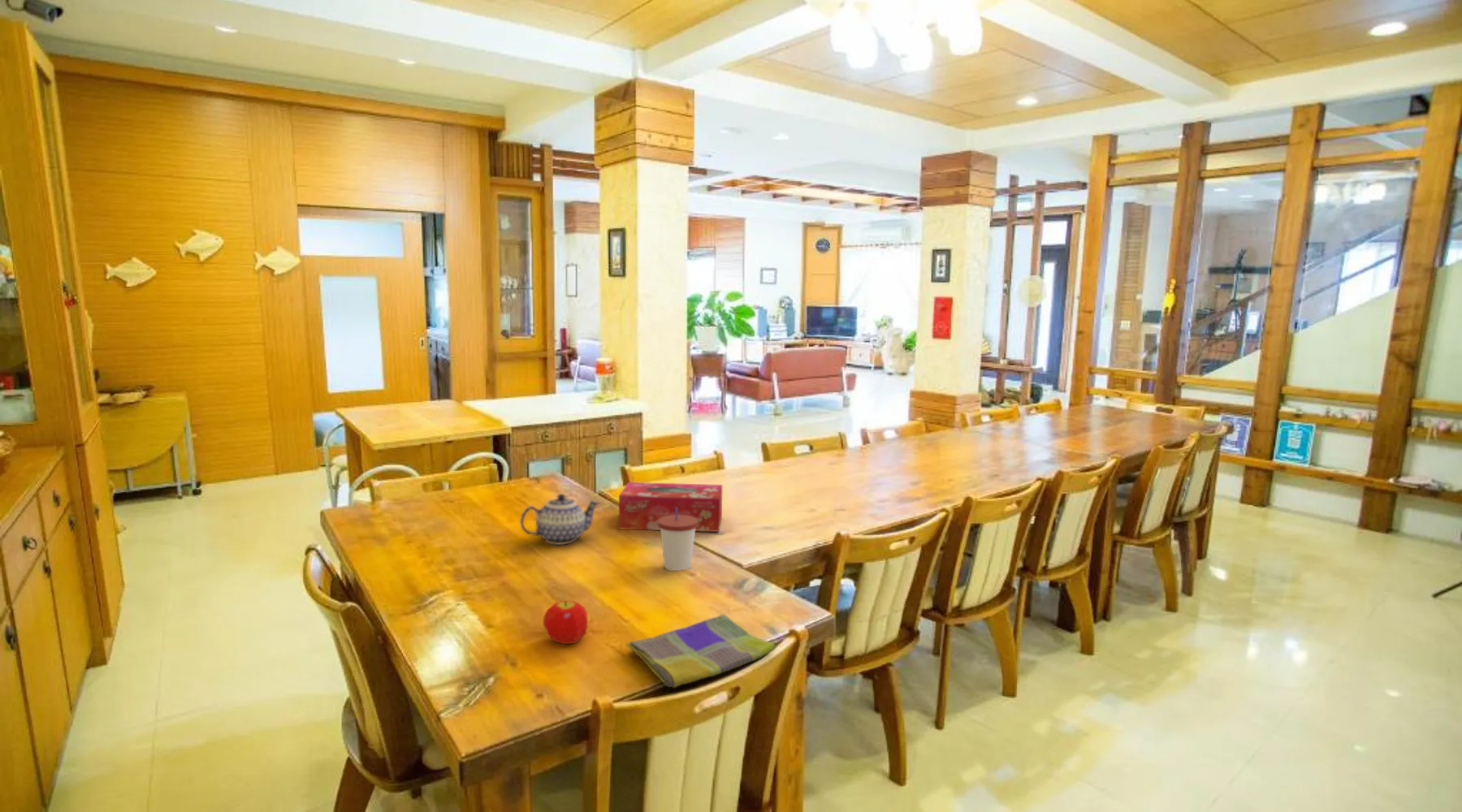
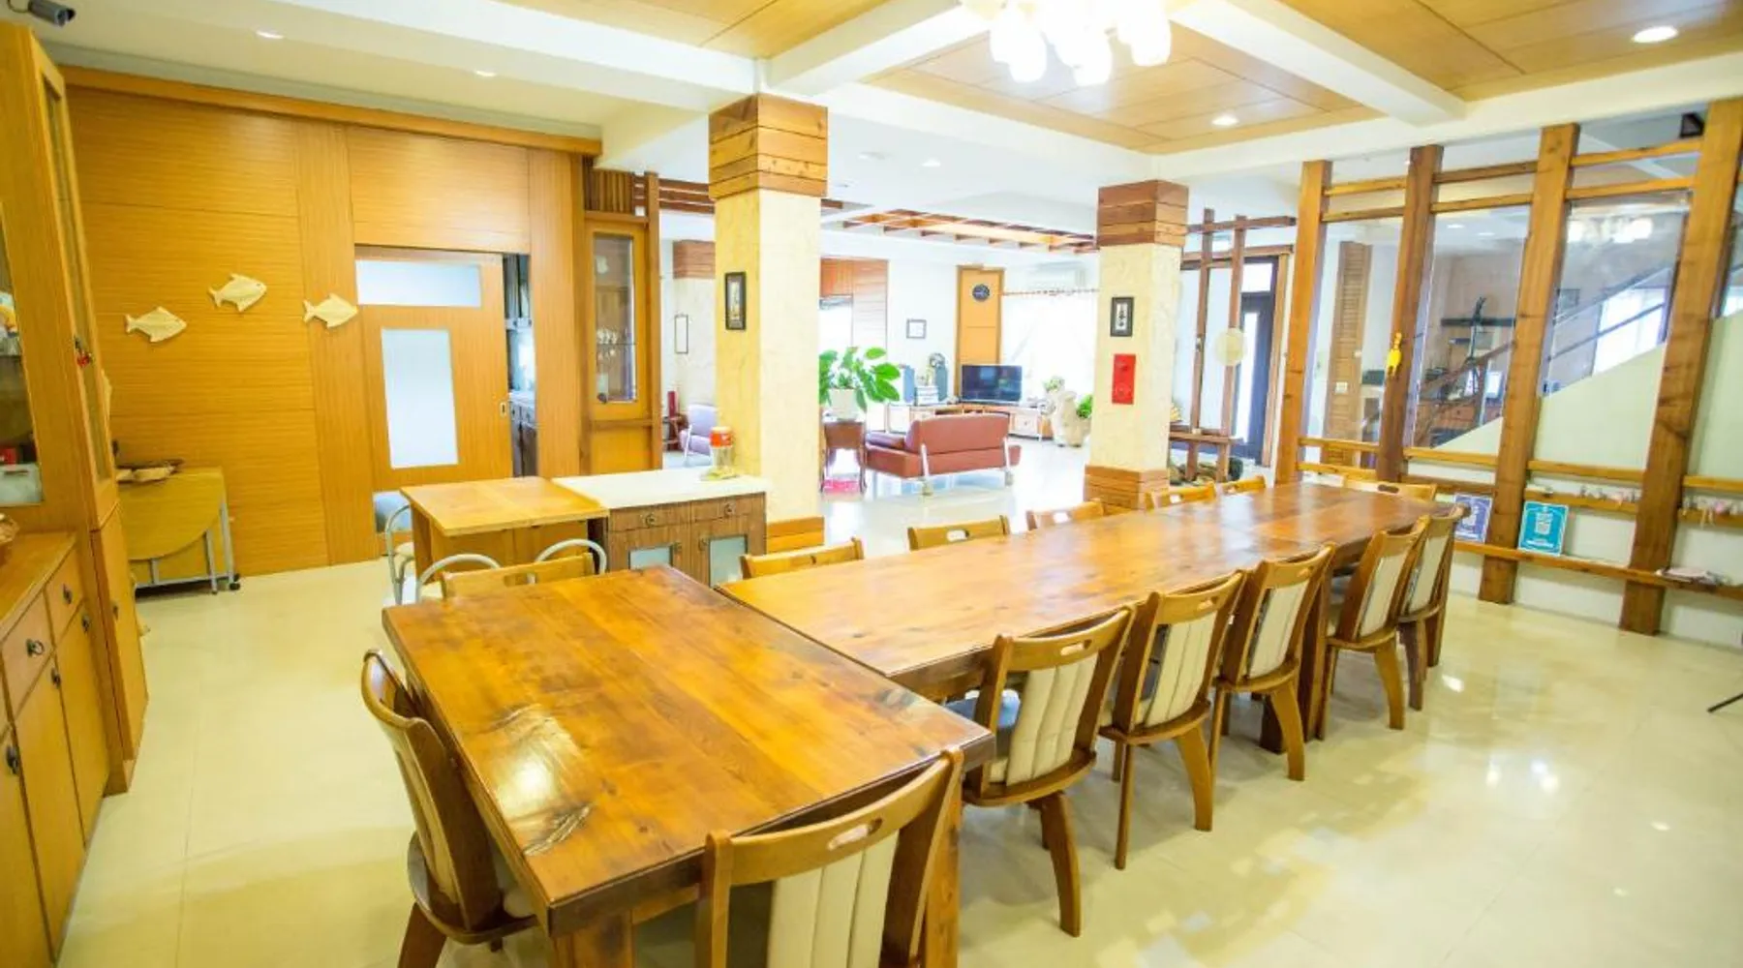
- cup [658,508,698,572]
- teapot [519,493,601,546]
- fruit [543,600,589,645]
- tissue box [618,482,723,533]
- dish towel [625,614,776,689]
